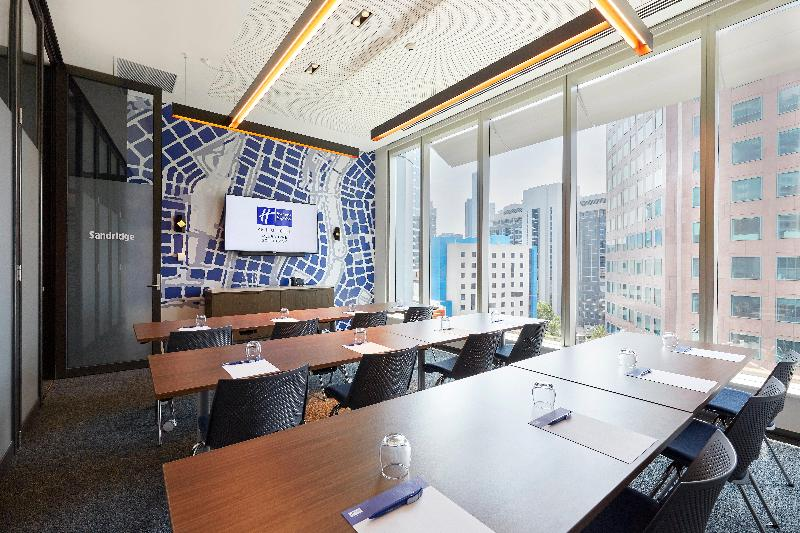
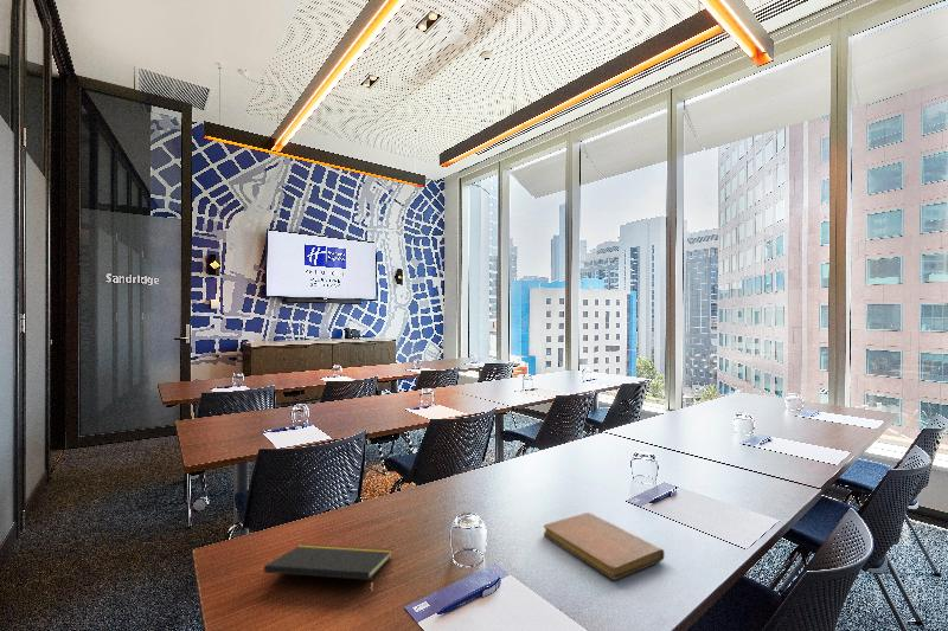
+ notepad [263,543,393,597]
+ notebook [543,511,666,581]
